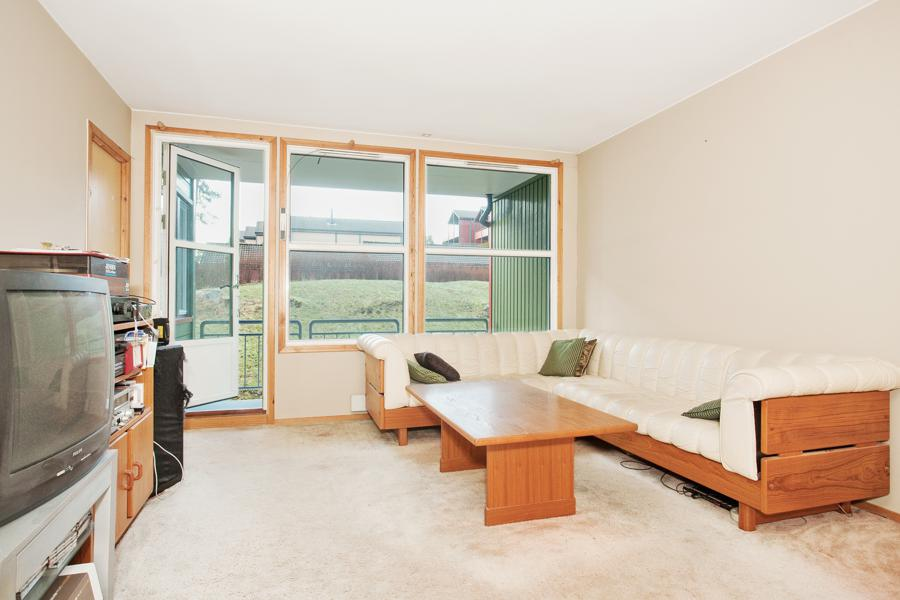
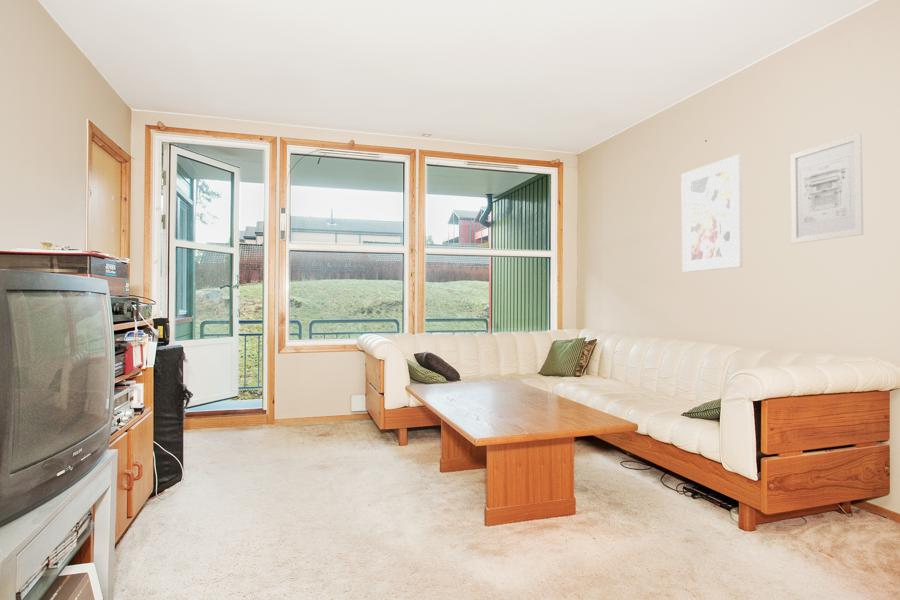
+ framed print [680,153,743,273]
+ wall art [789,132,864,245]
